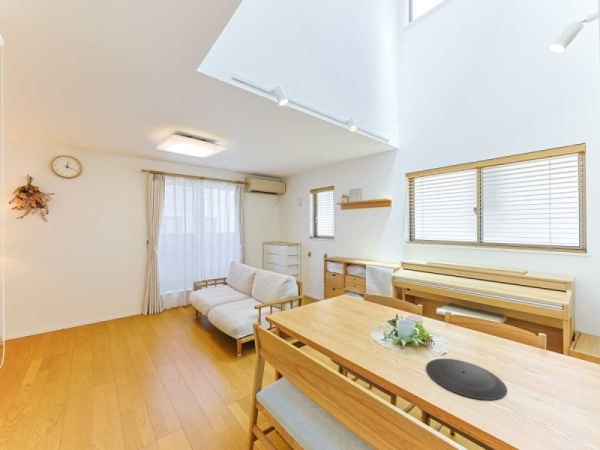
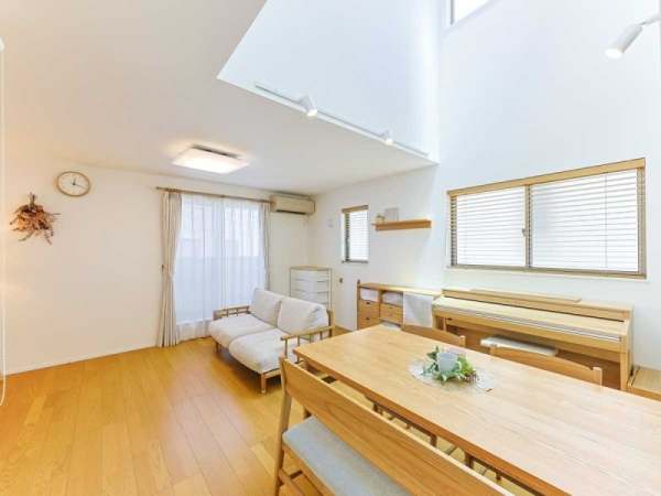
- plate [425,358,508,401]
